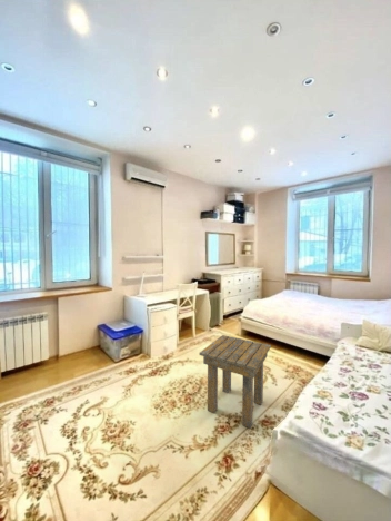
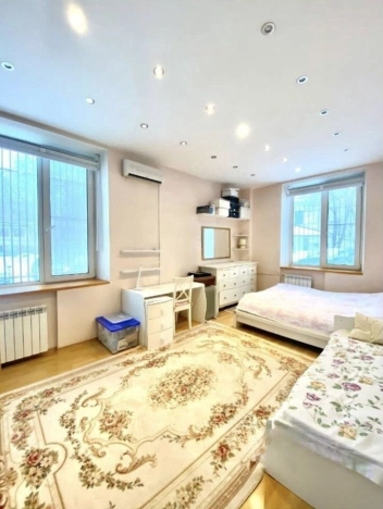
- side table [199,334,272,429]
